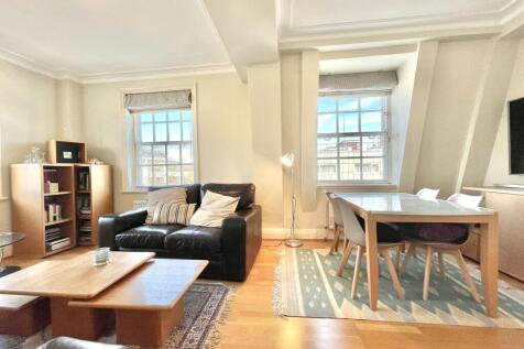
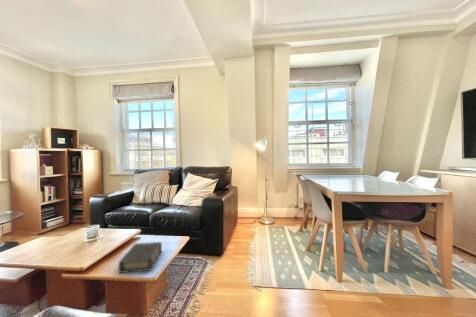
+ book [118,241,163,274]
